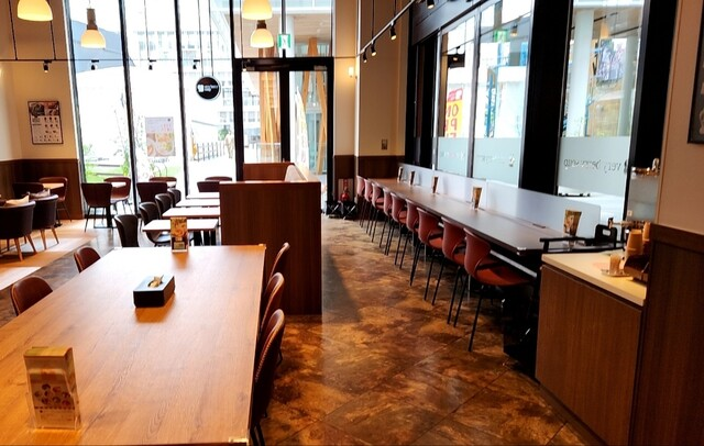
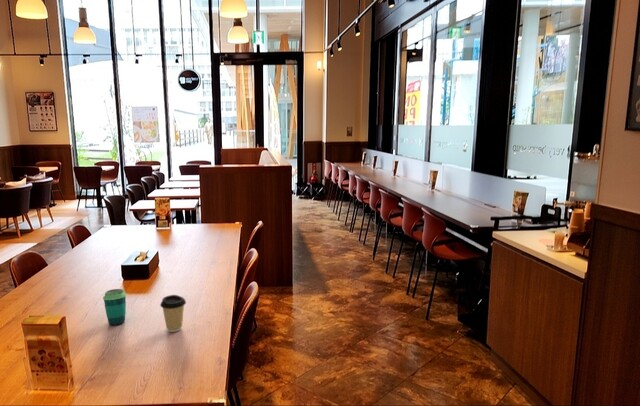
+ coffee cup [159,294,187,333]
+ cup [102,288,127,326]
